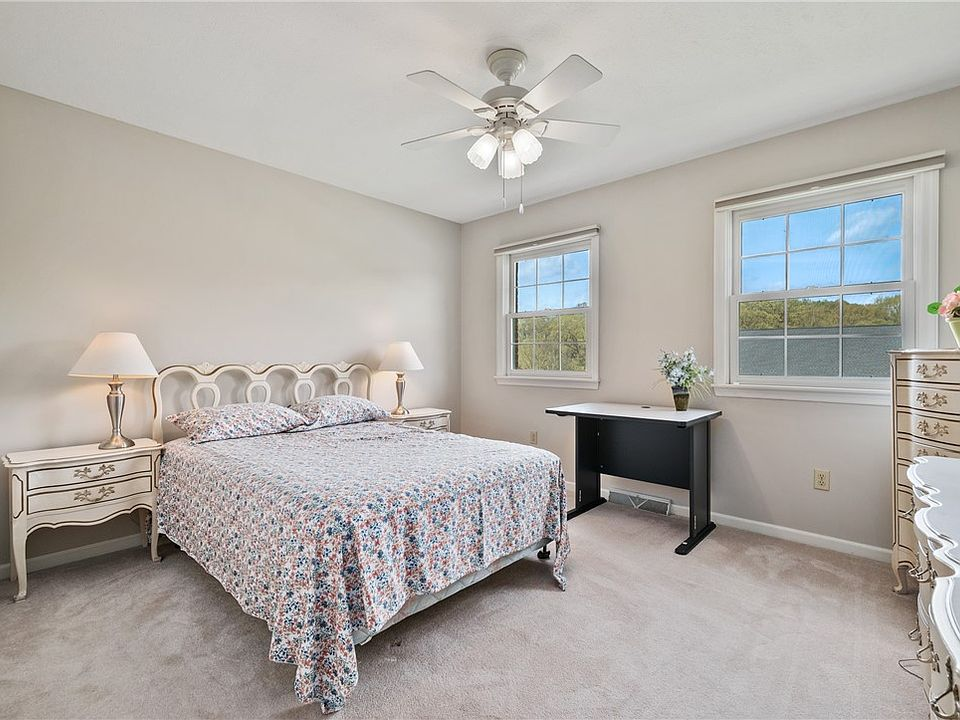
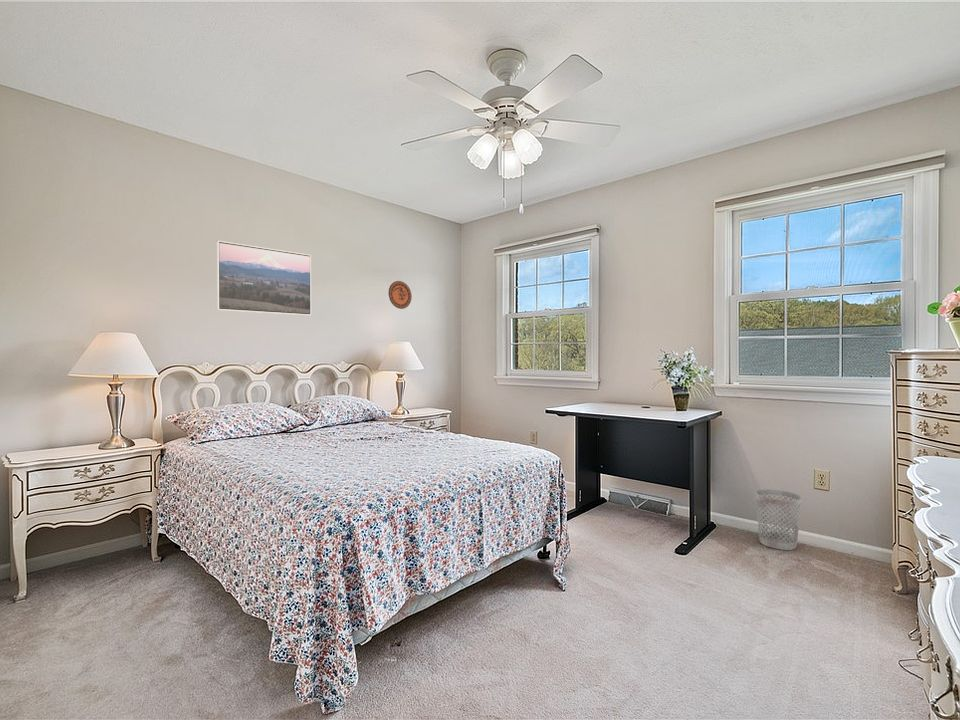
+ decorative plate [388,280,413,310]
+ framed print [215,240,312,316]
+ wastebasket [754,488,803,551]
